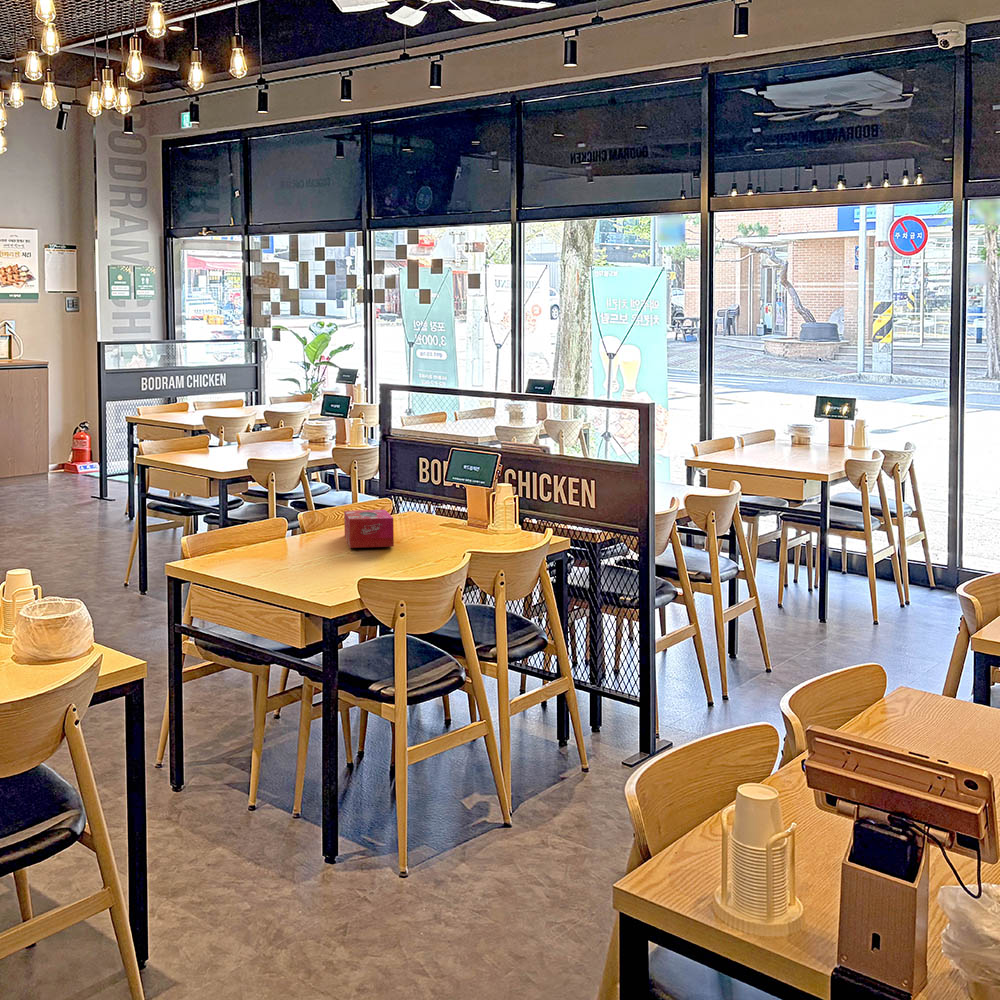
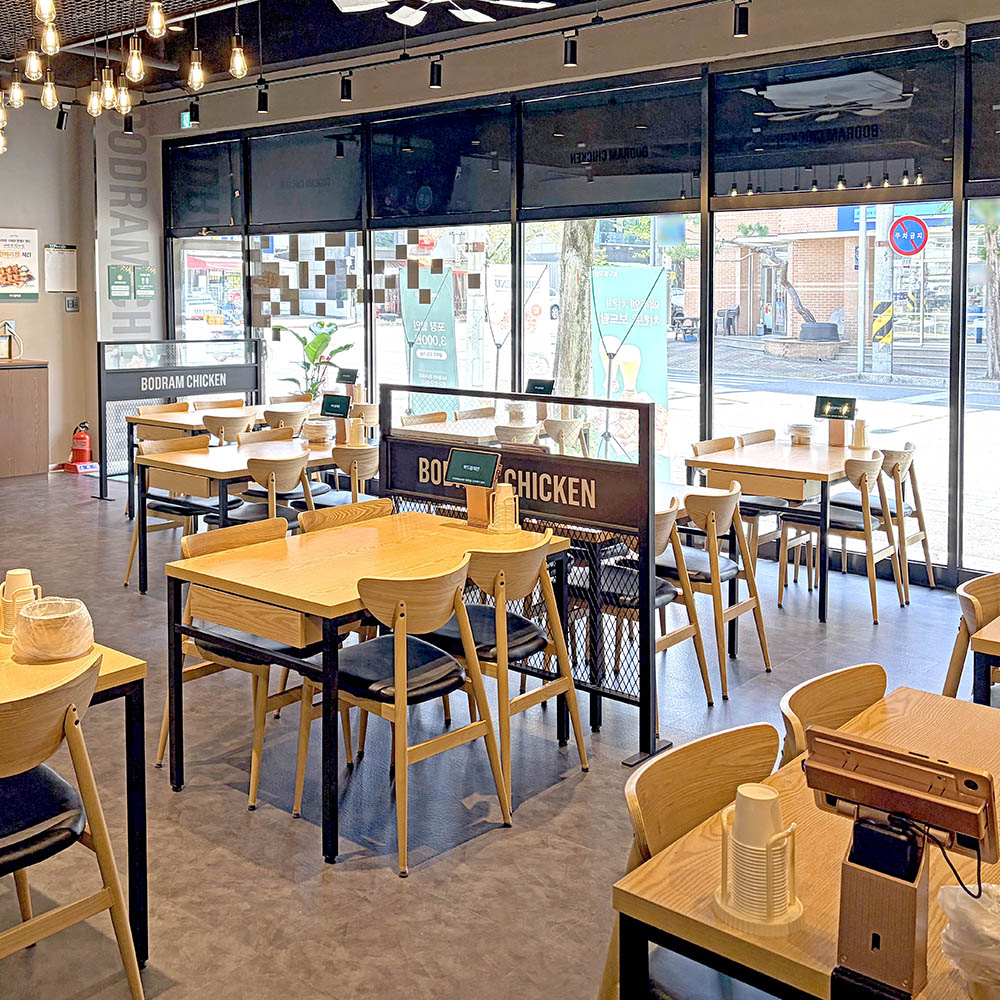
- tissue box [343,509,395,549]
